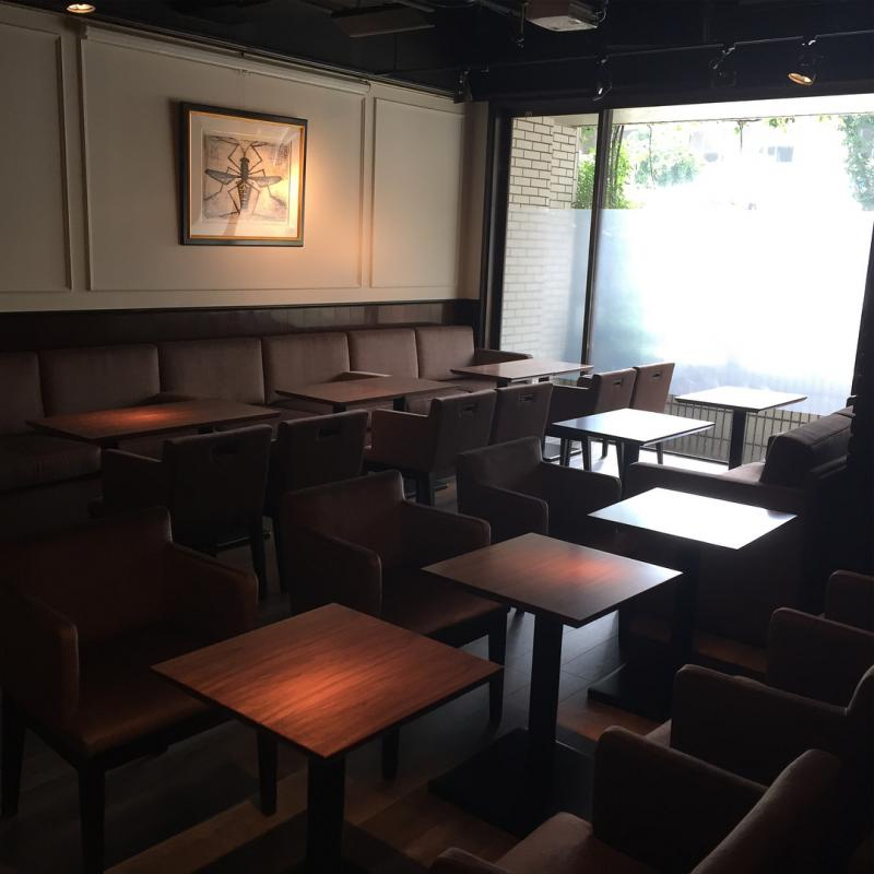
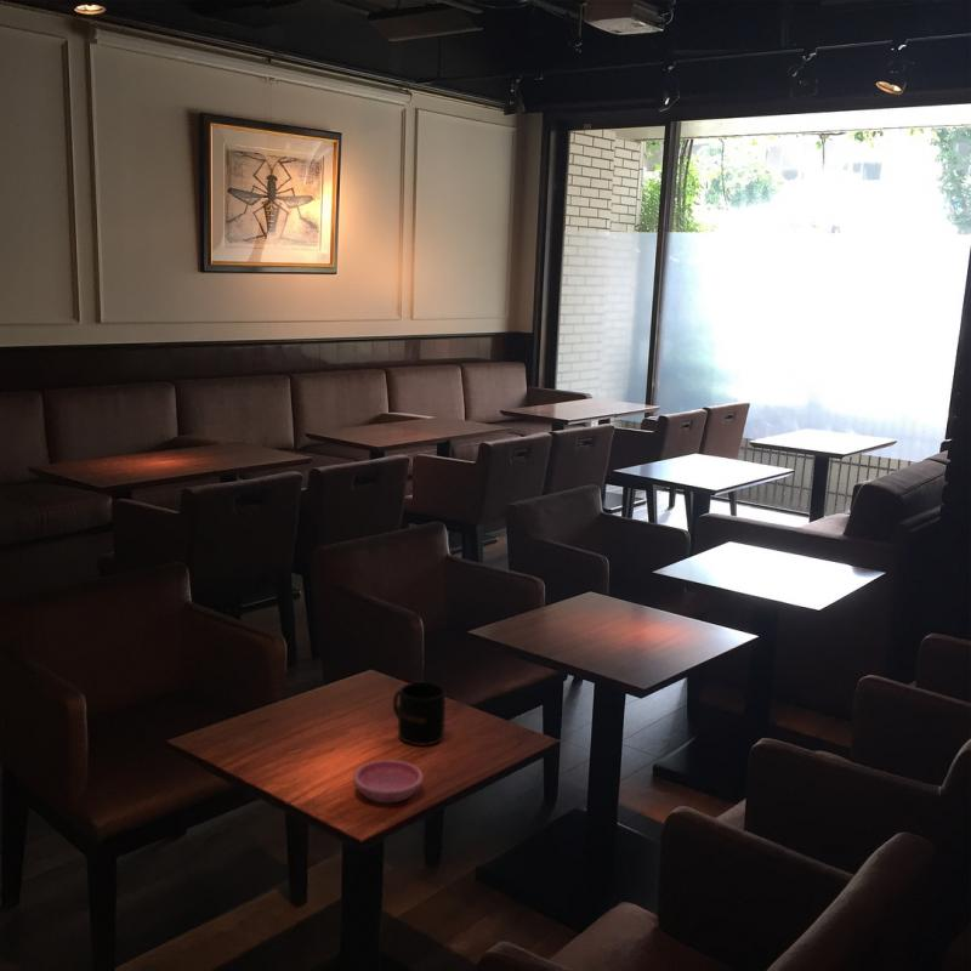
+ mug [392,681,447,746]
+ saucer [352,759,424,804]
